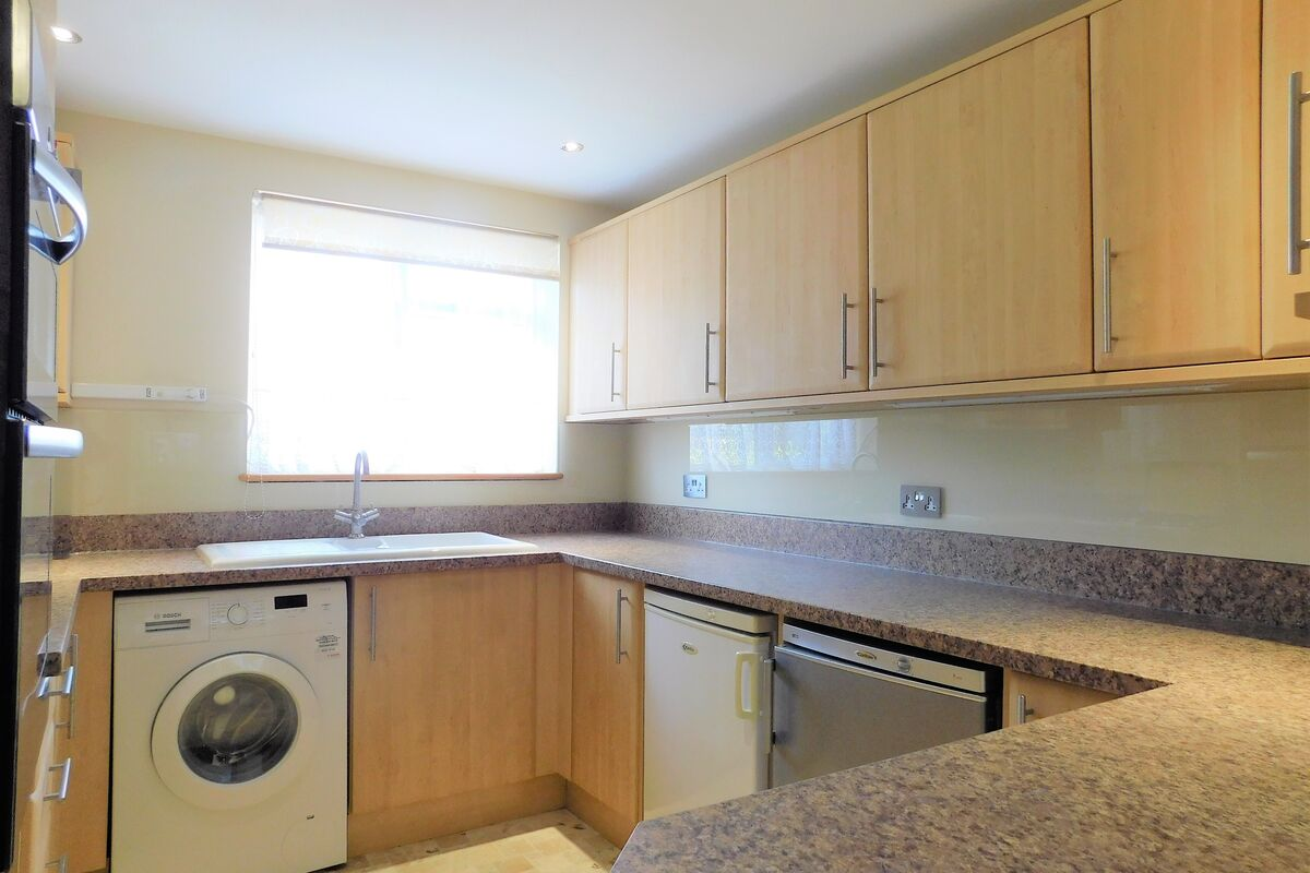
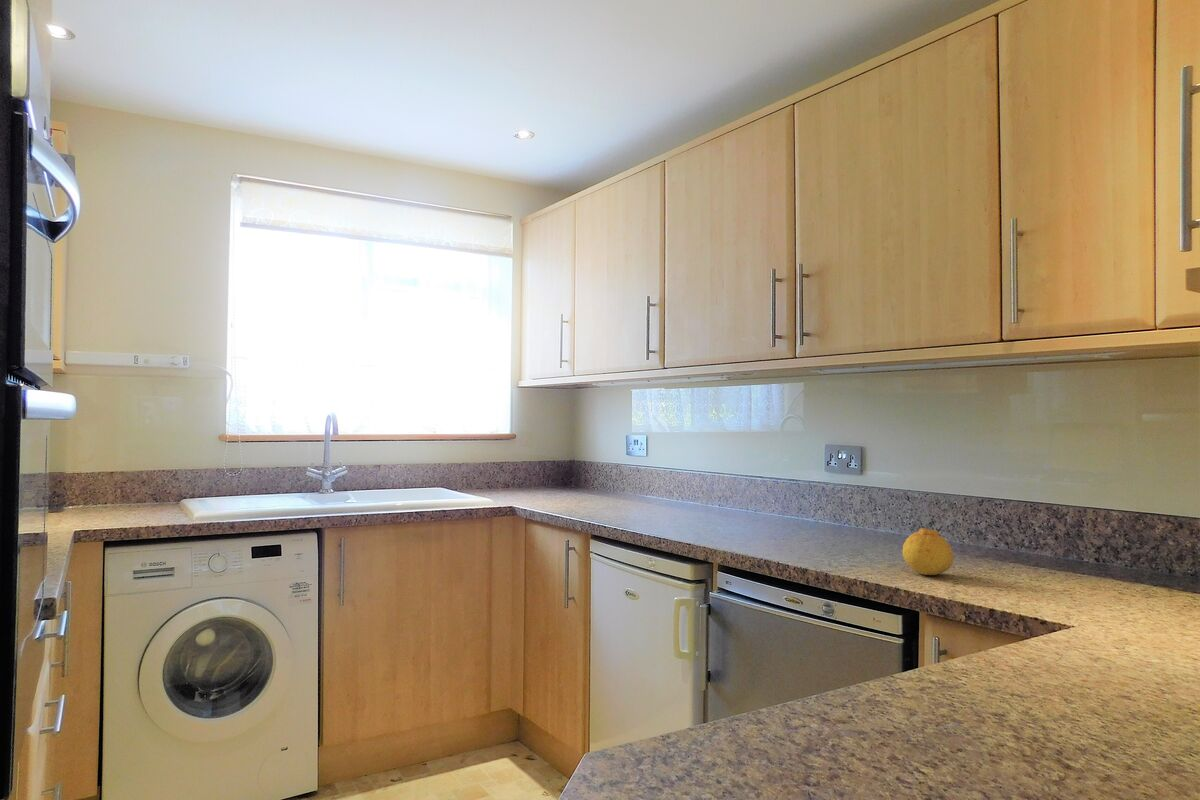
+ fruit [902,527,954,576]
